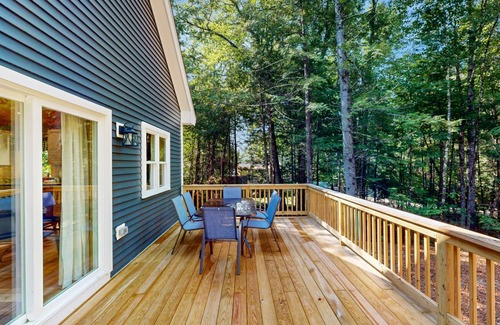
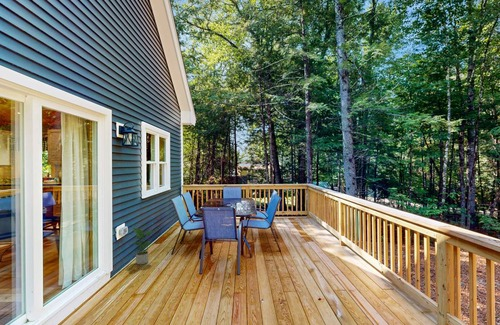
+ potted plant [131,227,157,266]
